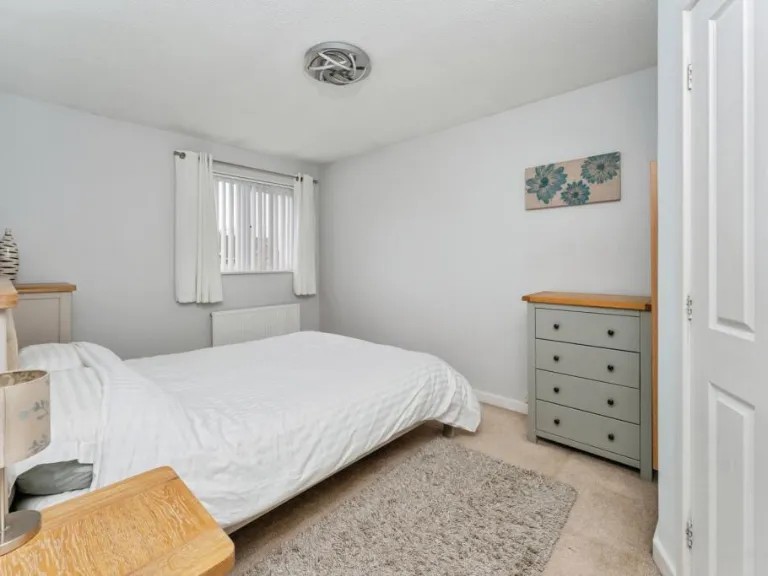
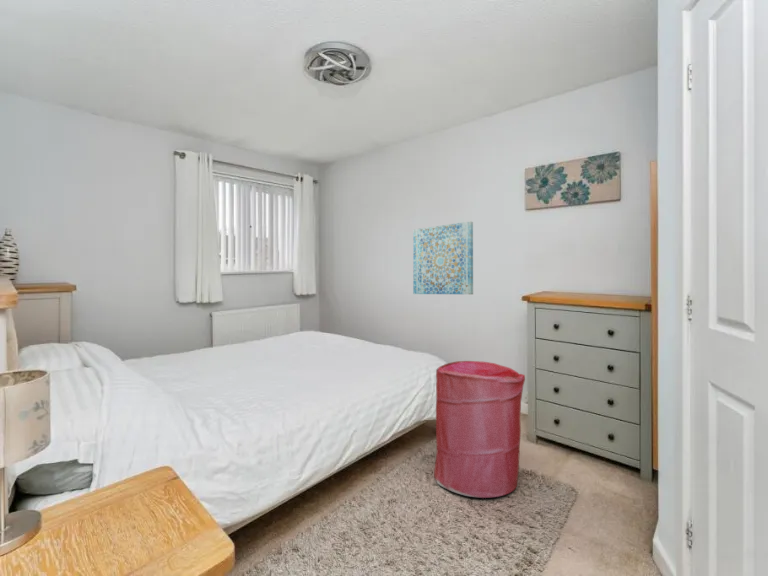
+ wall art [412,221,474,295]
+ laundry hamper [433,360,526,499]
